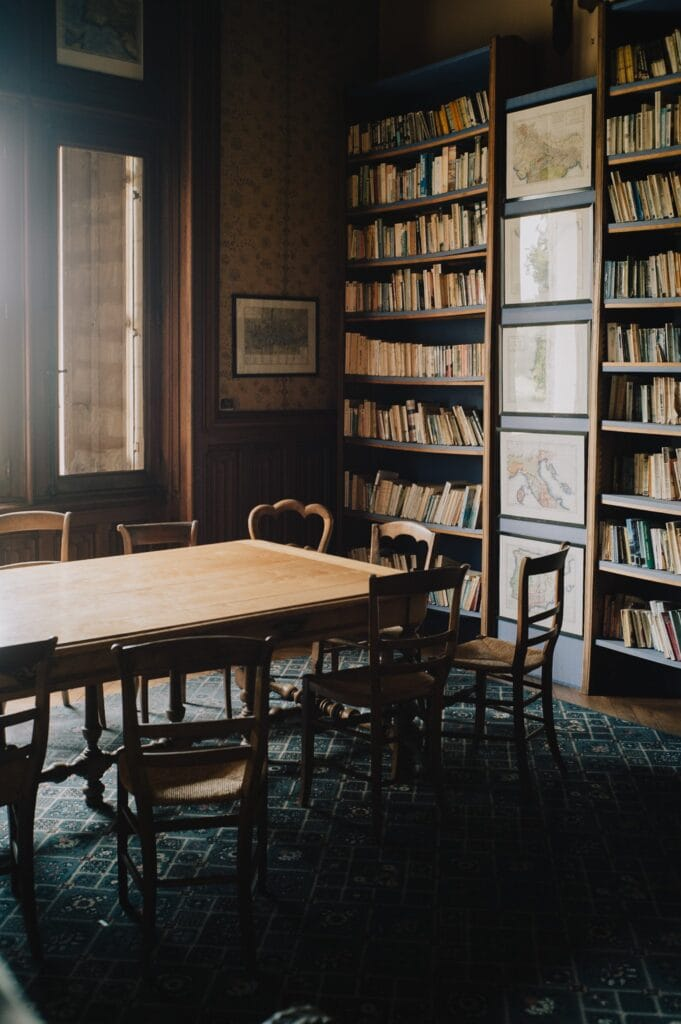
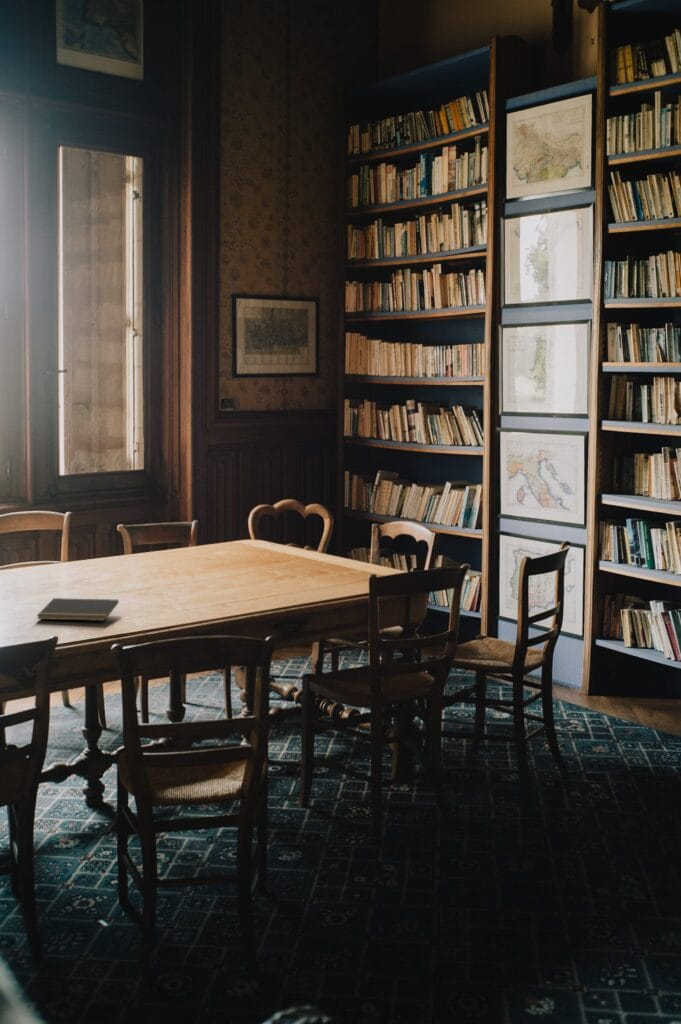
+ notepad [36,597,119,622]
